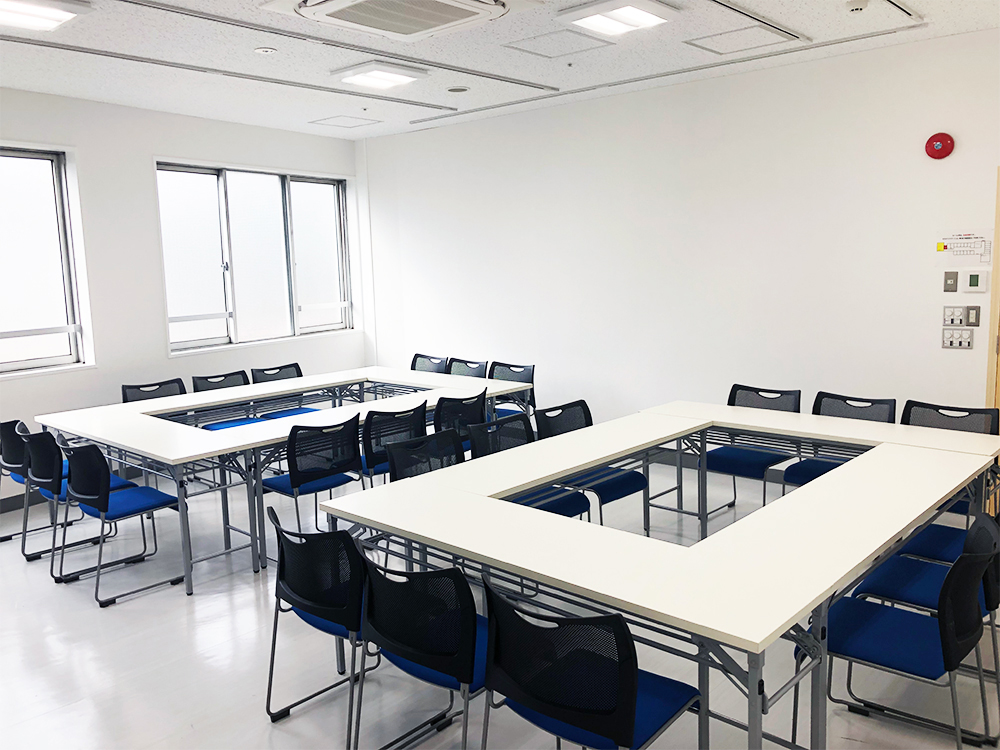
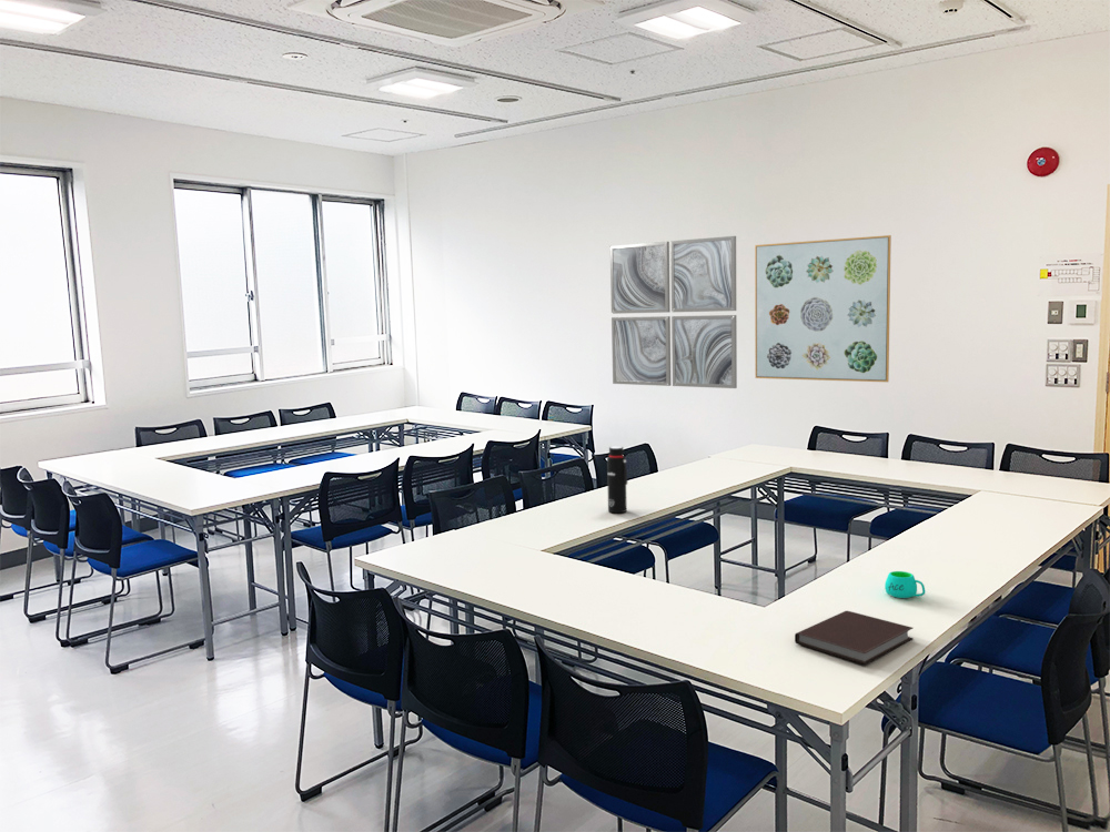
+ mug [884,570,926,599]
+ wall art [754,234,892,383]
+ water bottle [606,445,628,514]
+ notebook [794,610,915,666]
+ wall art [609,235,738,389]
